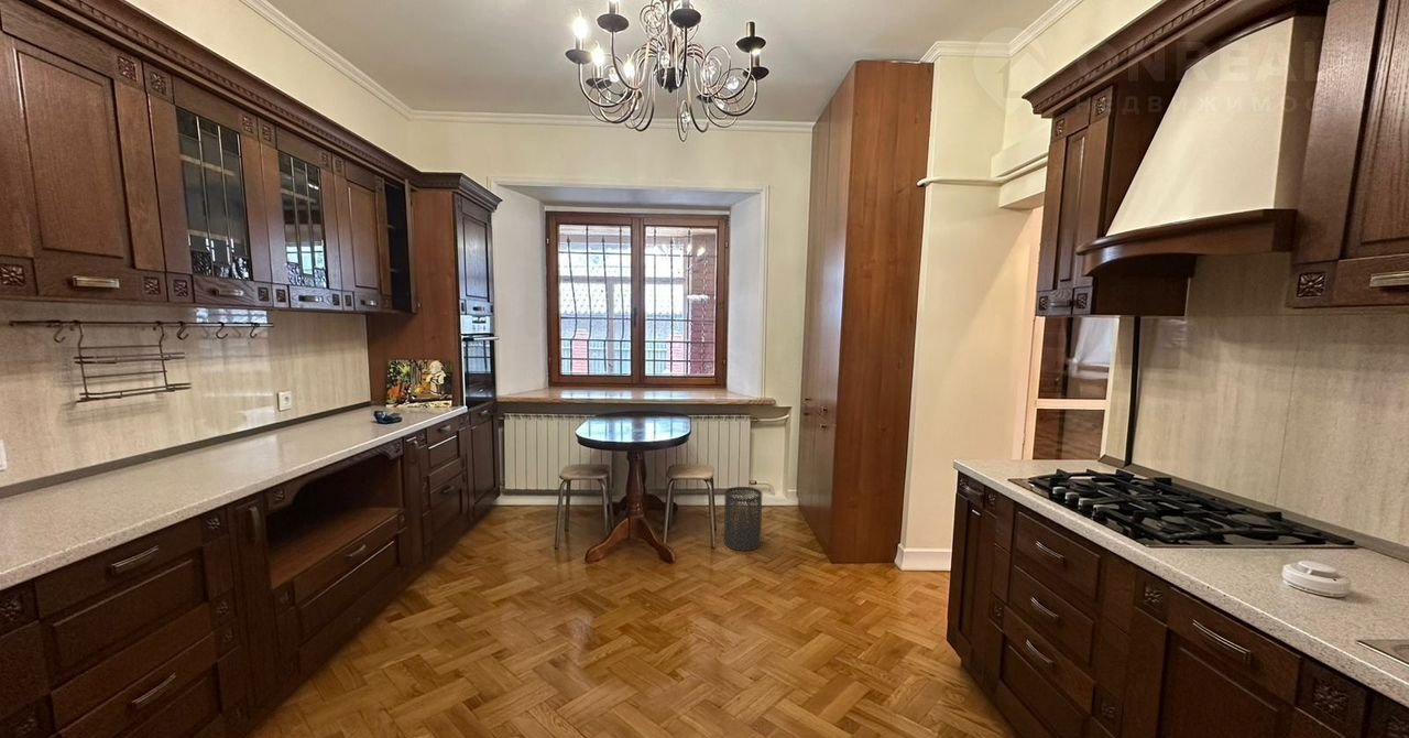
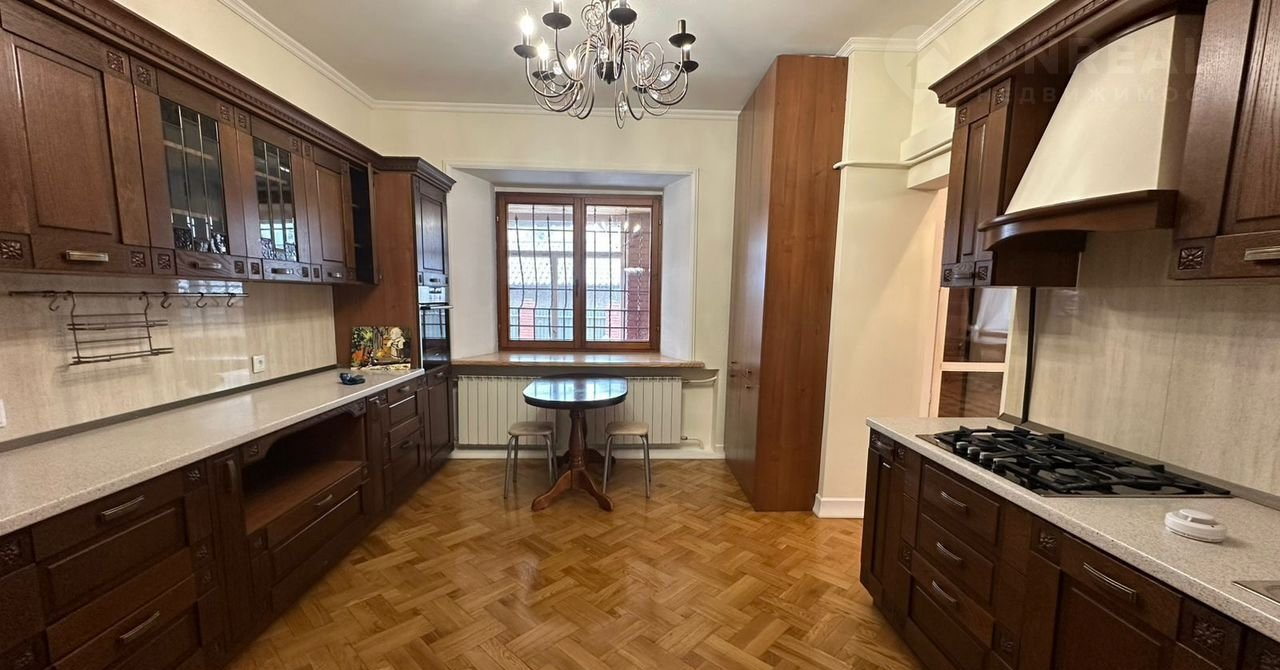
- trash can [723,486,763,552]
